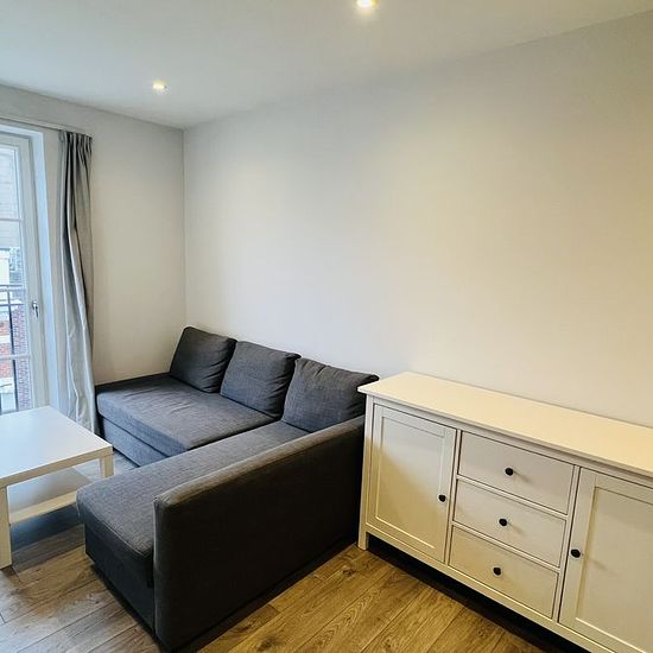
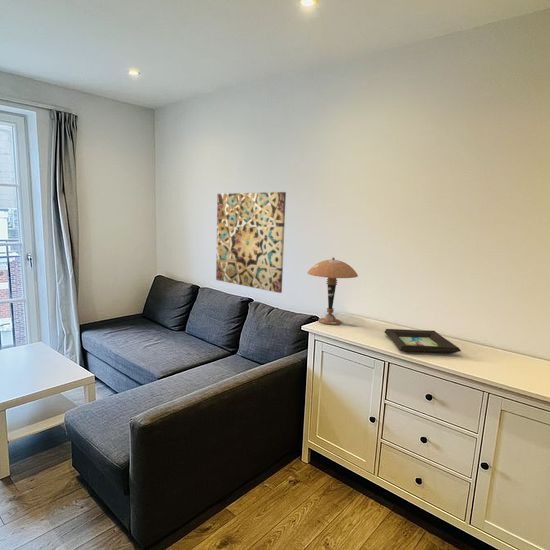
+ table lamp [307,256,359,326]
+ wall art [215,191,287,294]
+ picture frame [383,328,462,355]
